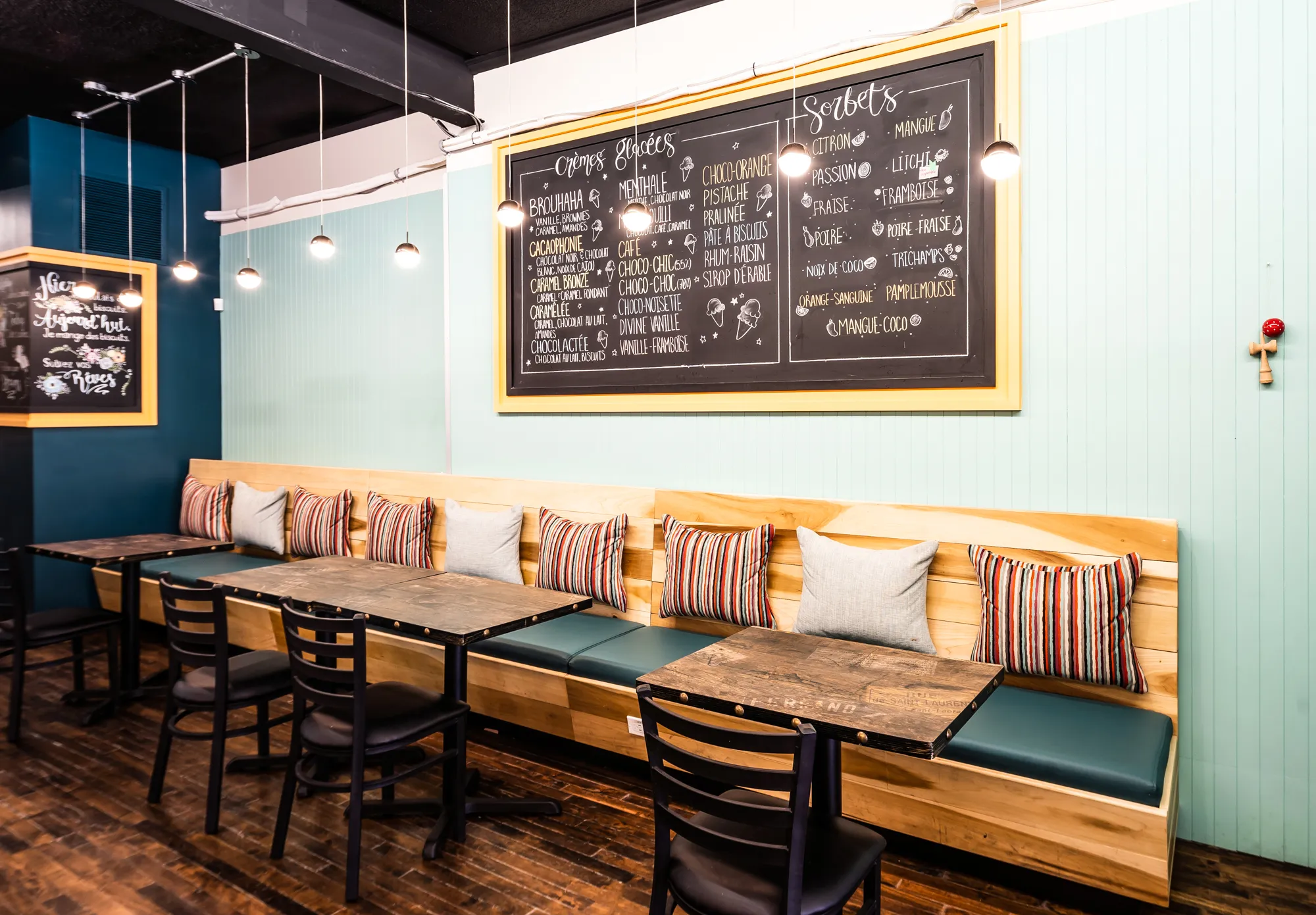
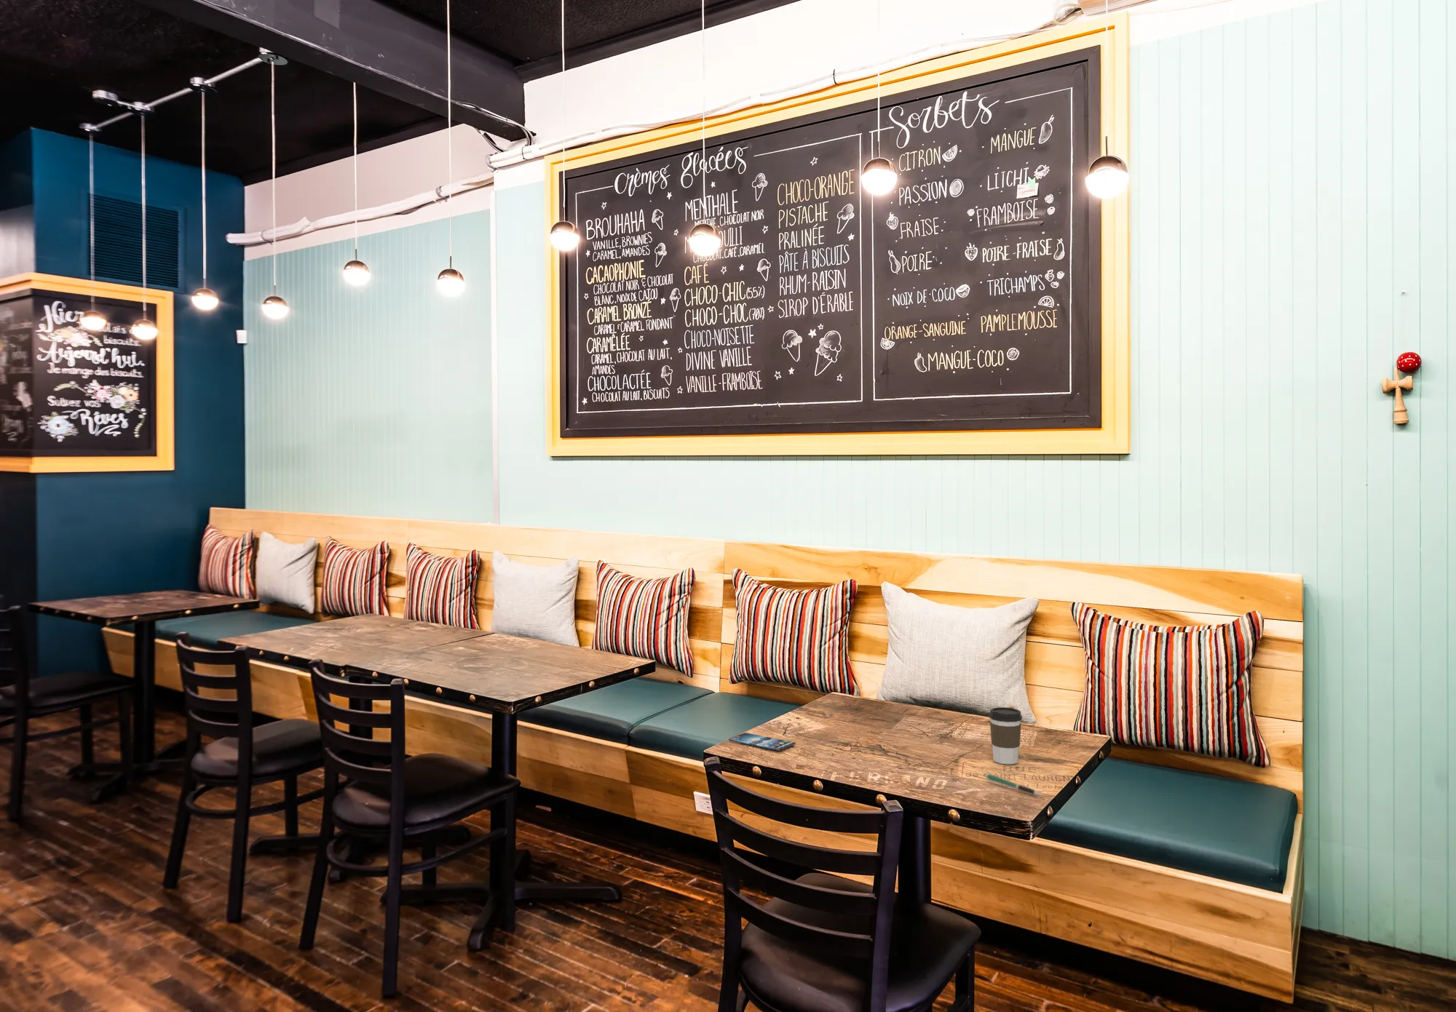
+ coffee cup [989,707,1022,764]
+ smartphone [728,732,797,752]
+ pen [982,773,1042,796]
